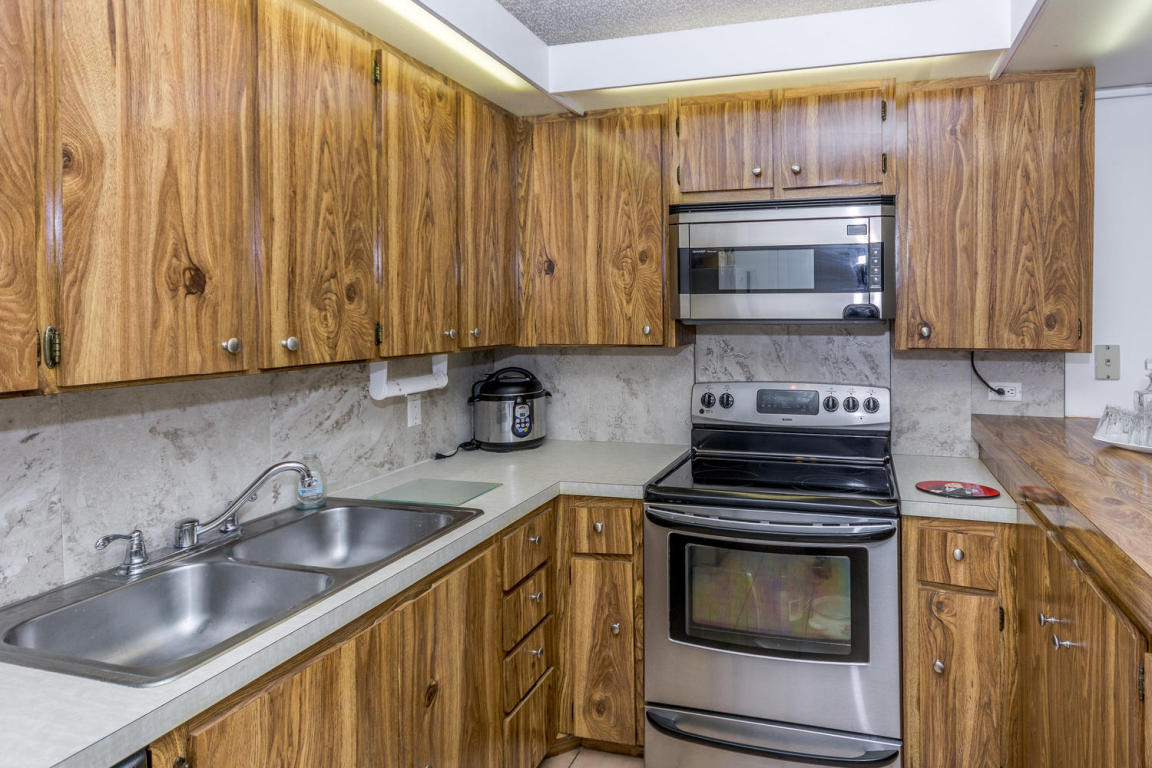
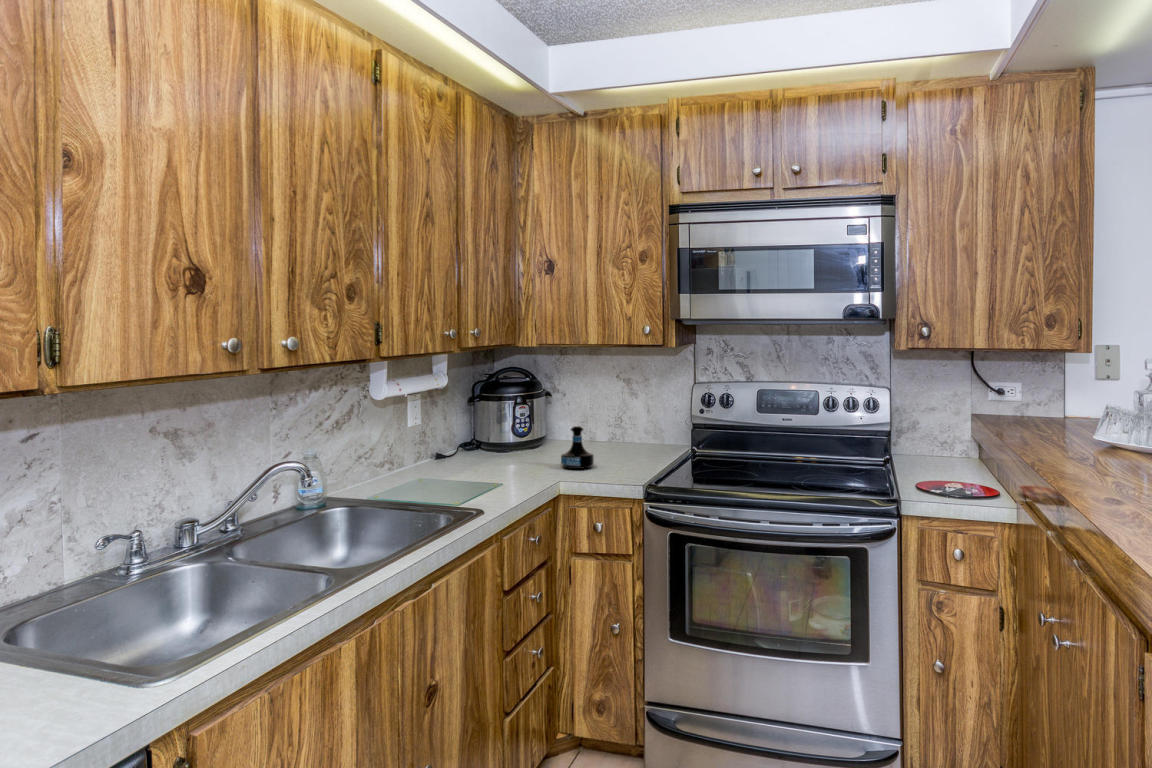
+ tequila bottle [560,425,595,470]
